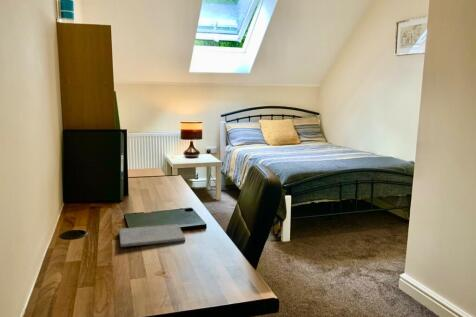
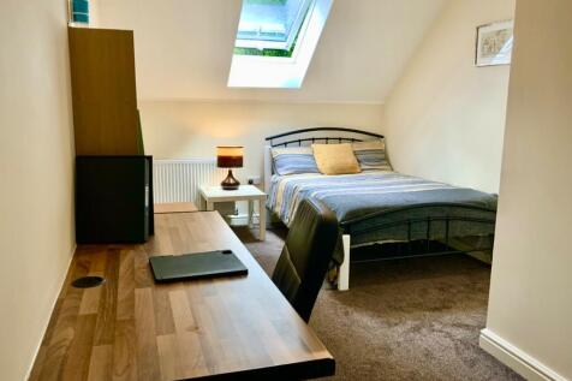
- notepad [118,223,186,248]
